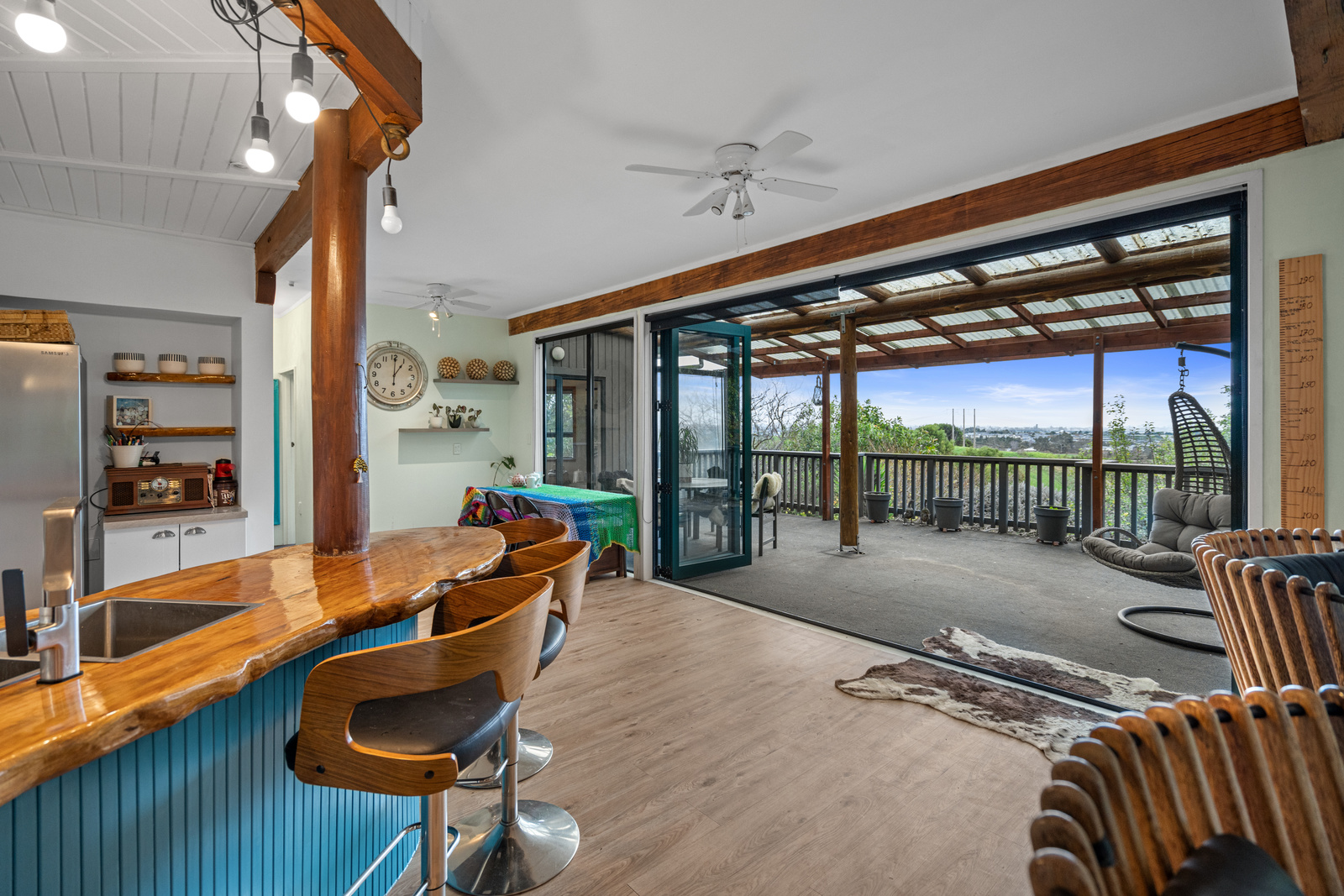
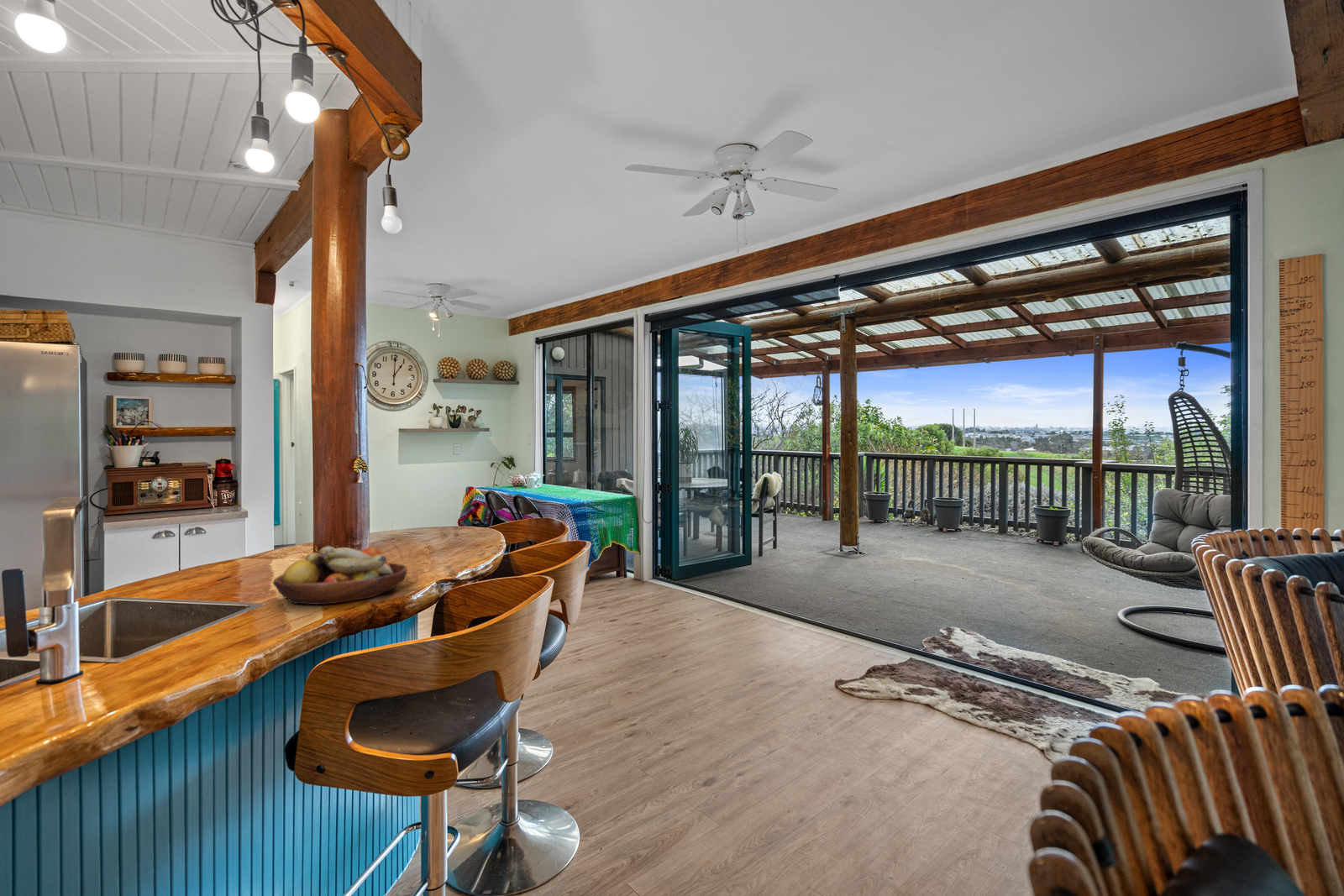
+ fruit bowl [272,545,407,605]
